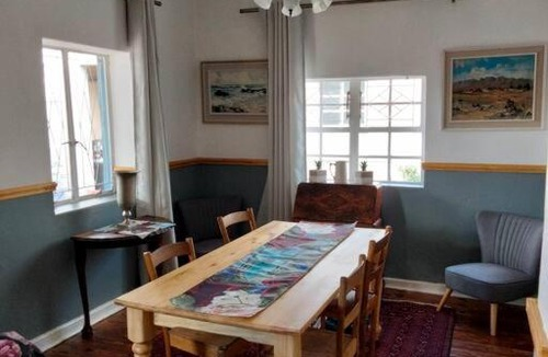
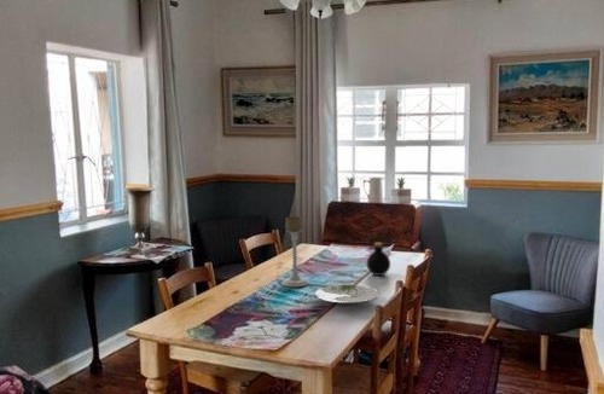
+ bottle [366,242,391,277]
+ plate [314,284,381,306]
+ candle holder [280,215,310,288]
